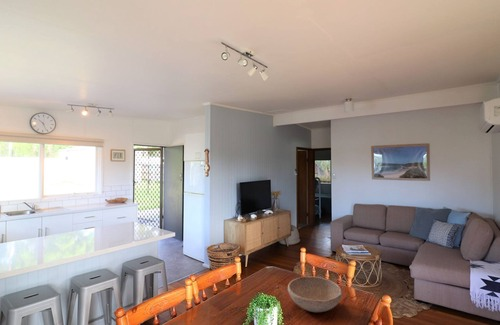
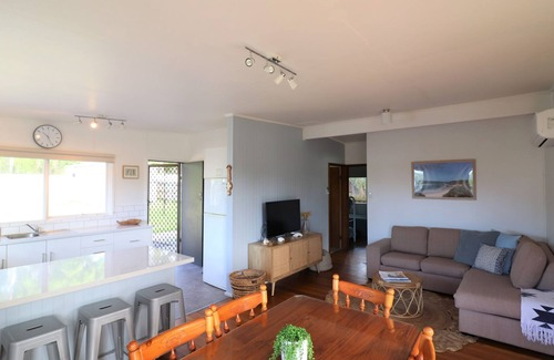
- bowl [287,275,343,313]
